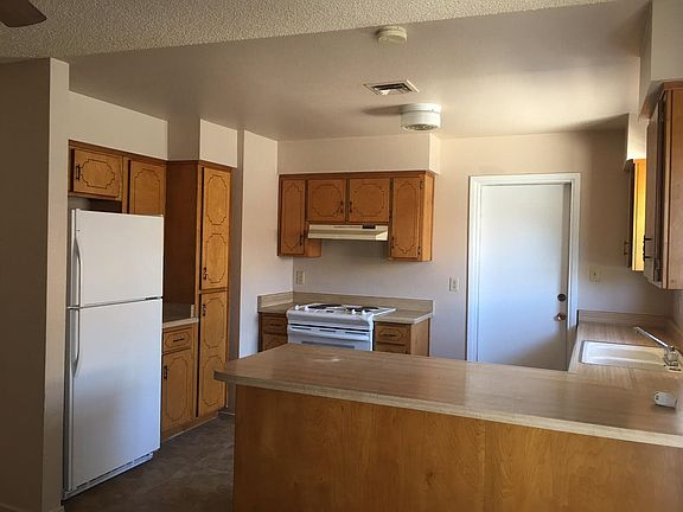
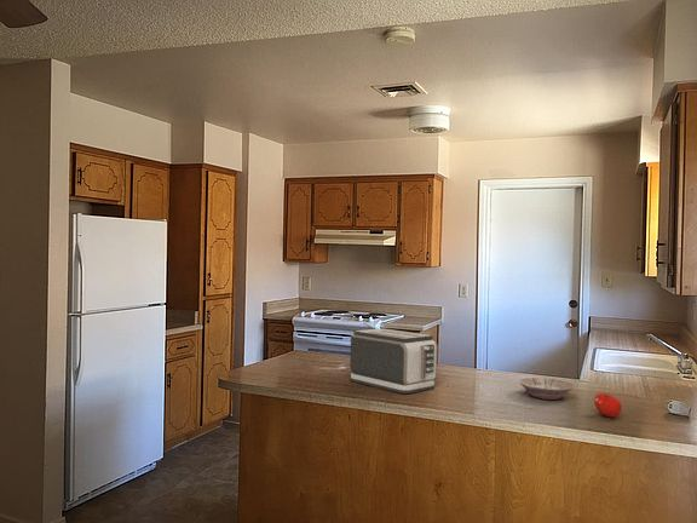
+ bowl [518,377,576,401]
+ toaster [350,327,439,395]
+ fruit [593,392,623,418]
